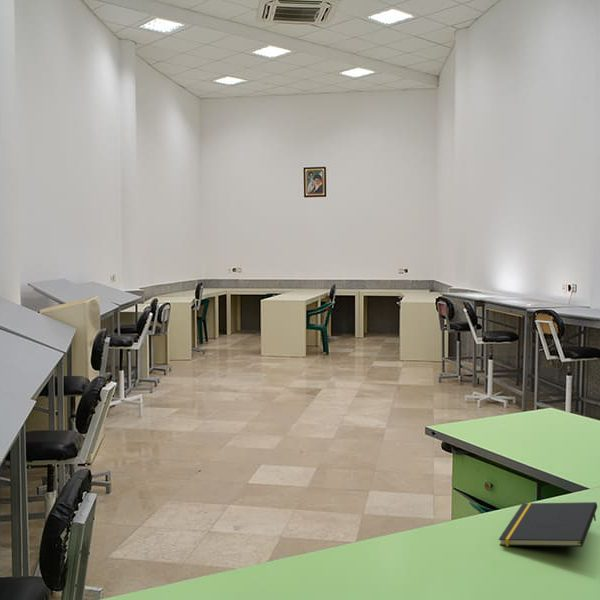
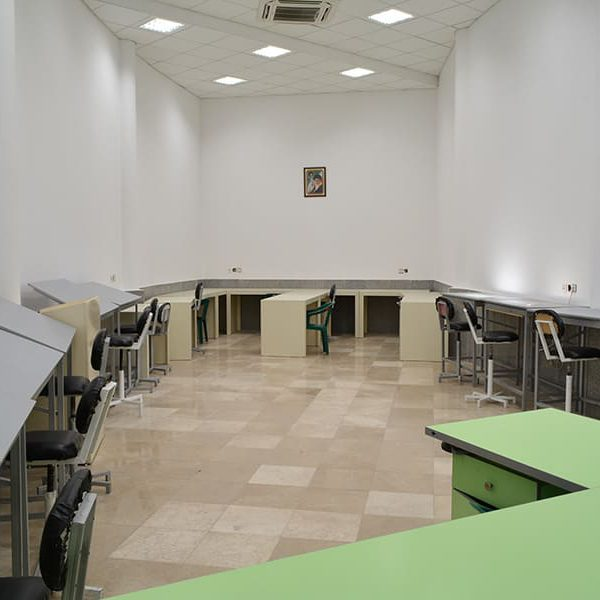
- notepad [498,501,598,548]
